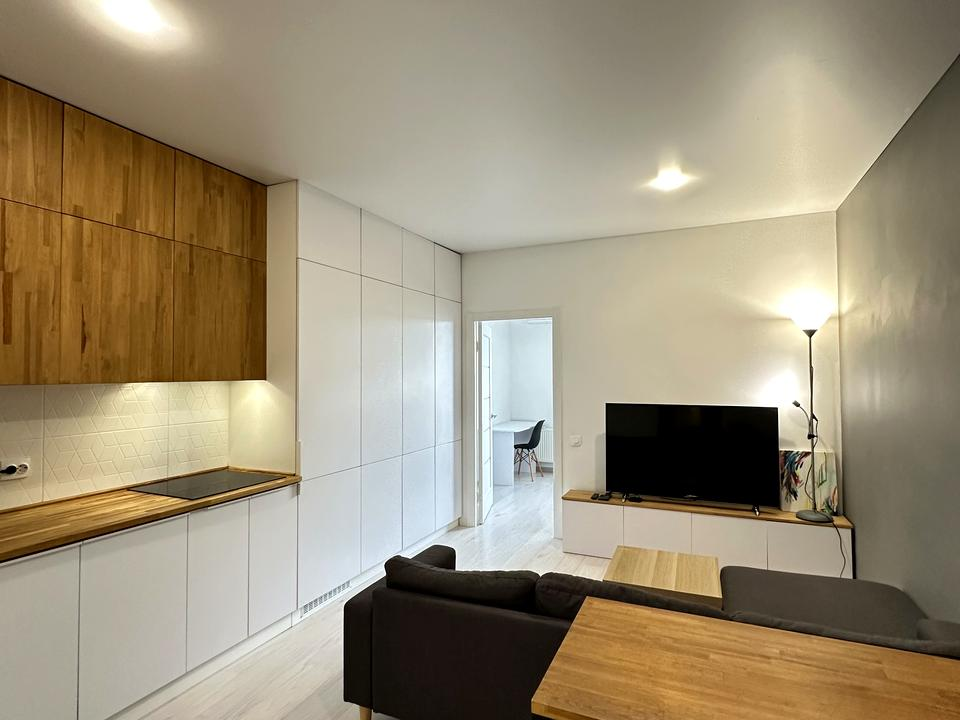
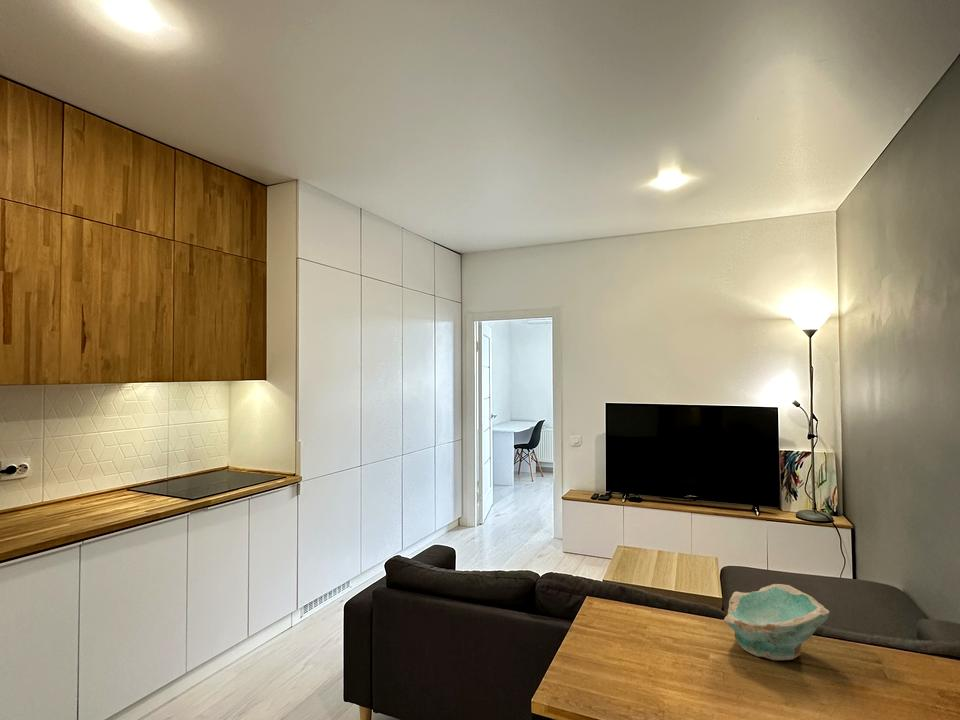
+ bowl [723,583,830,661]
